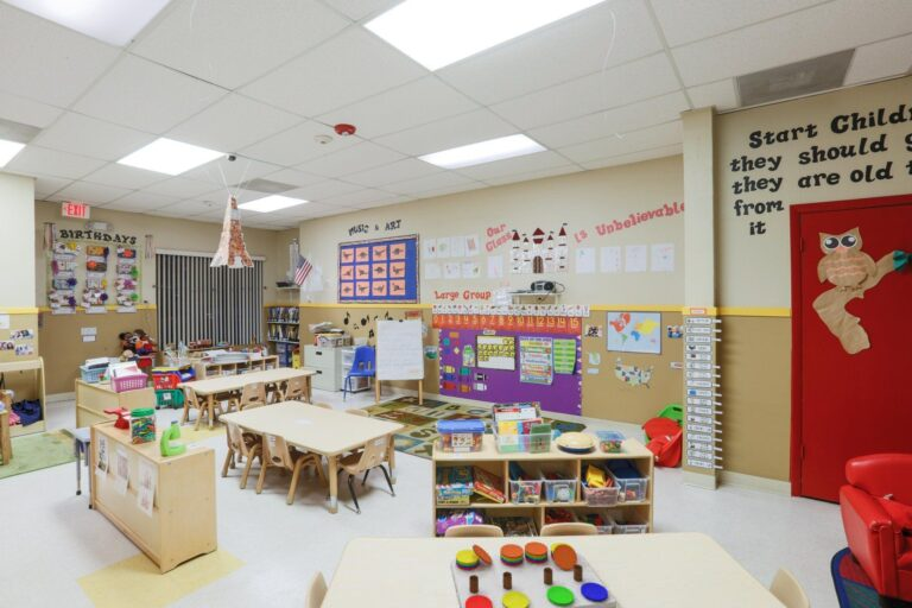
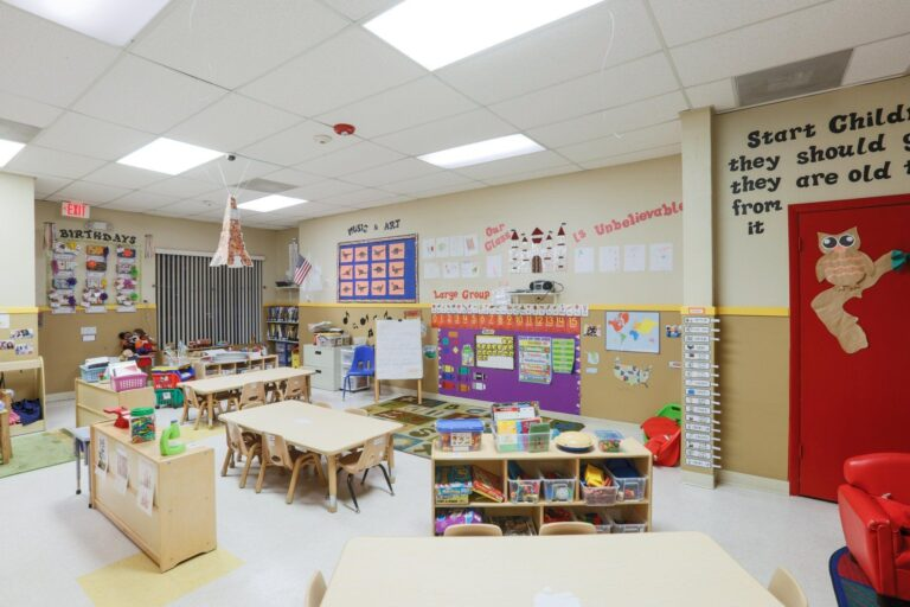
- board game [450,540,618,608]
